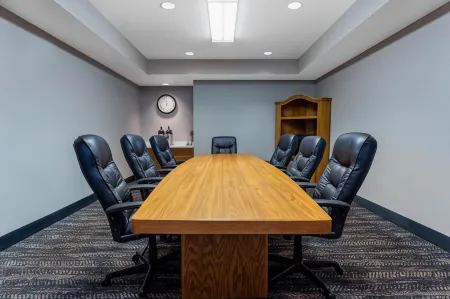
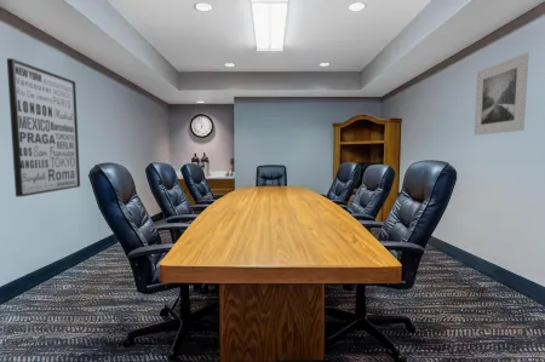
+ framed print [474,51,530,136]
+ wall art [6,57,81,197]
